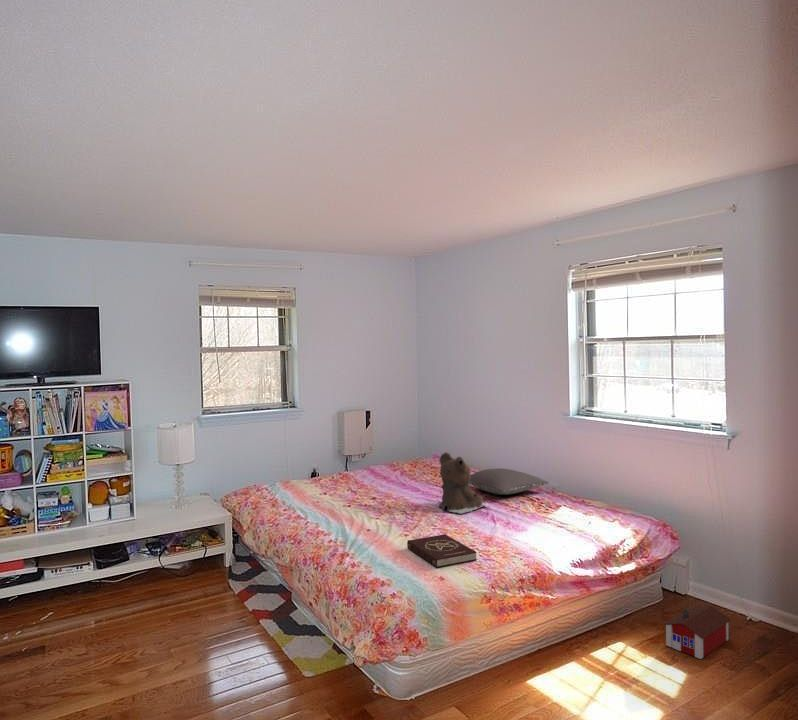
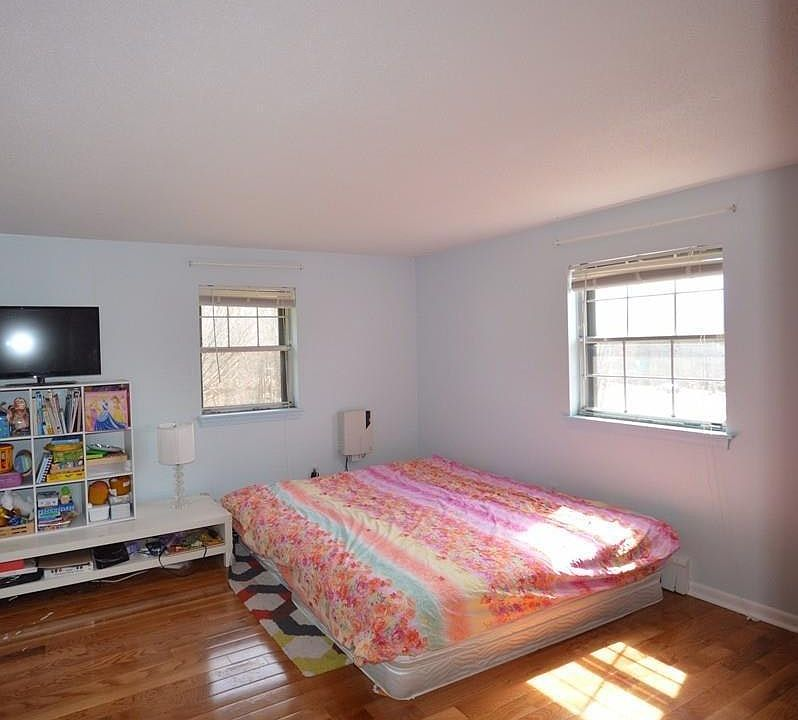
- toy house [662,605,732,660]
- pillow [469,468,549,496]
- book [406,533,477,569]
- teddy bear [438,452,486,515]
